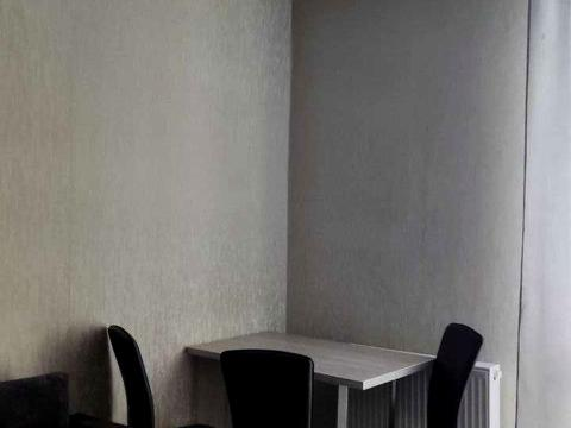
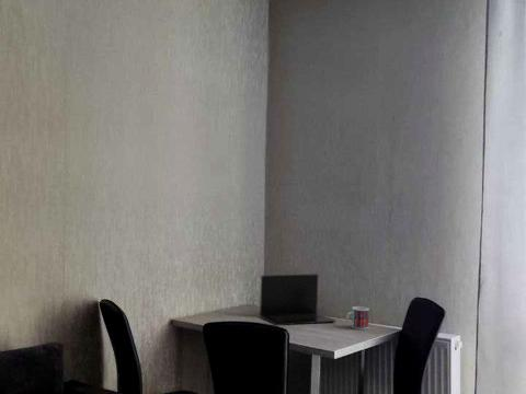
+ mug [345,305,370,331]
+ laptop [259,273,336,326]
